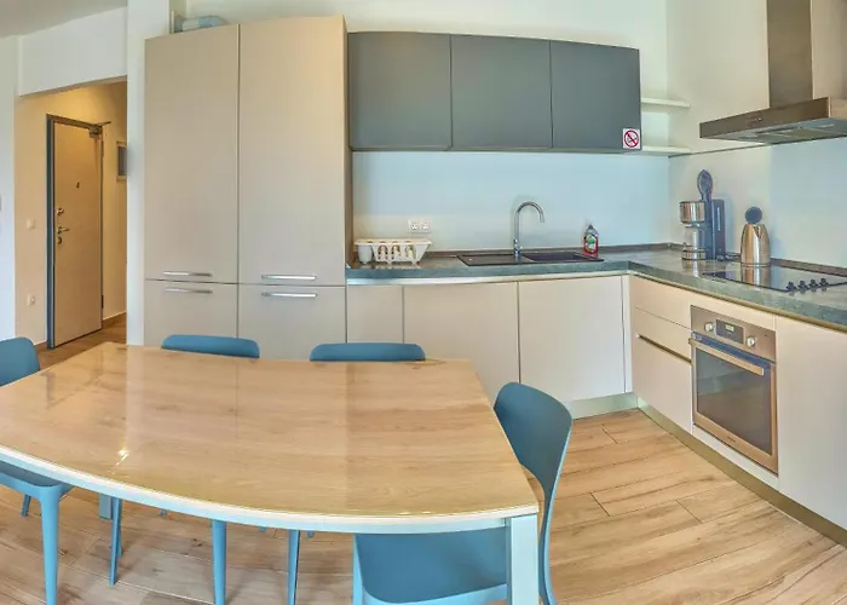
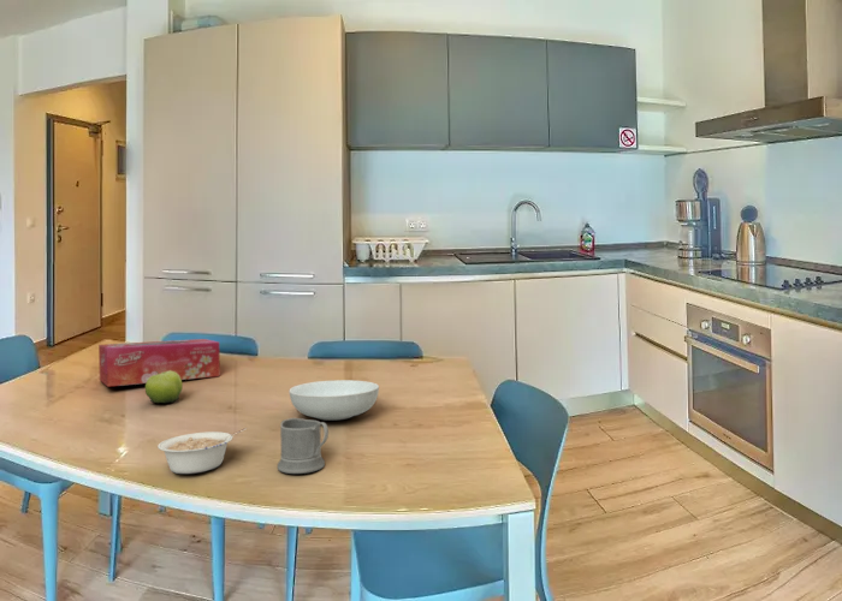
+ fruit [144,370,184,404]
+ legume [156,427,248,475]
+ serving bowl [287,379,380,421]
+ tissue box [97,338,221,388]
+ mug [277,417,330,475]
